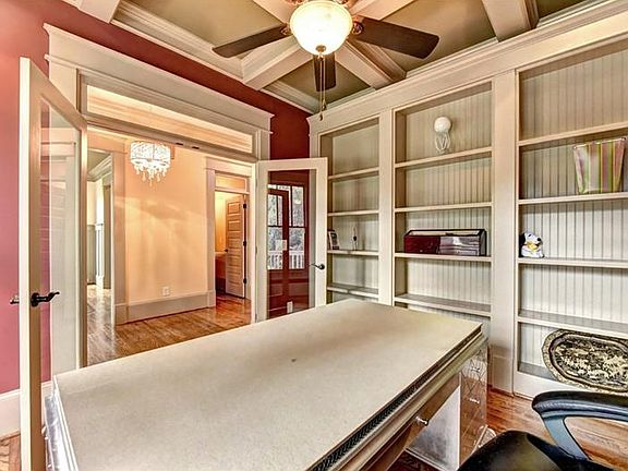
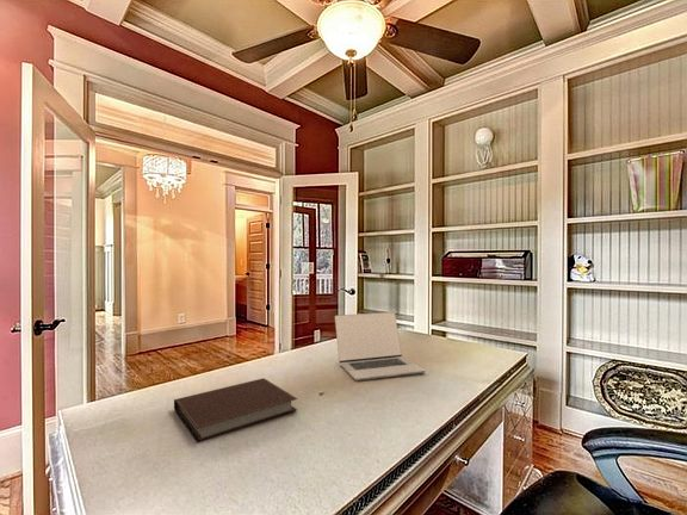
+ notebook [173,377,298,443]
+ laptop [334,311,426,381]
